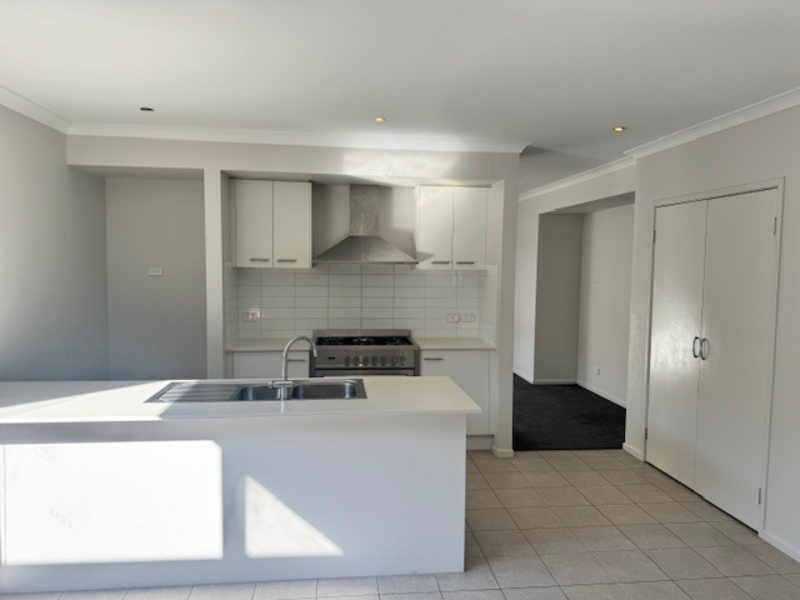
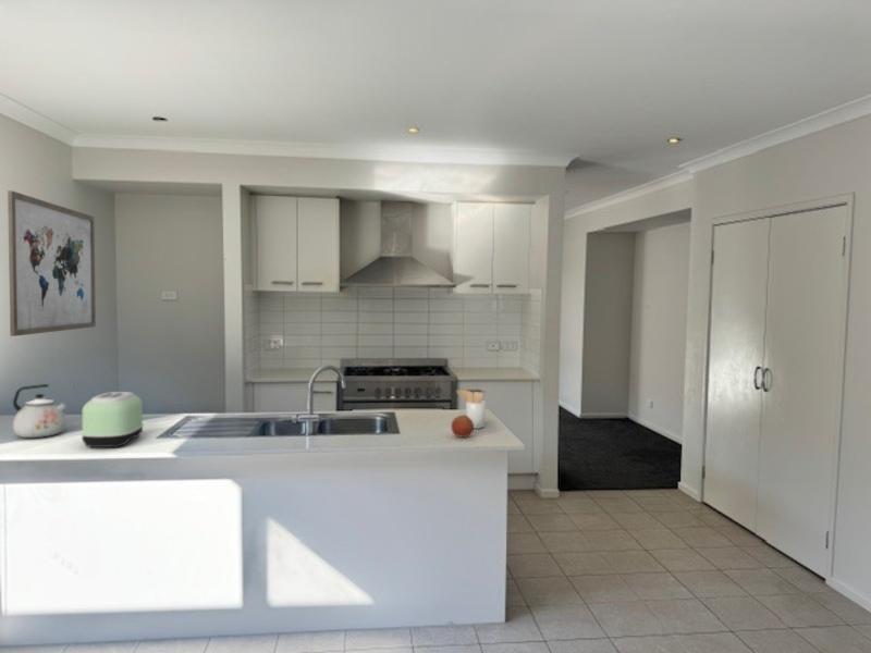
+ wall art [7,189,97,337]
+ fruit [450,414,475,439]
+ toaster [79,391,145,448]
+ utensil holder [455,389,487,430]
+ kettle [12,383,68,439]
